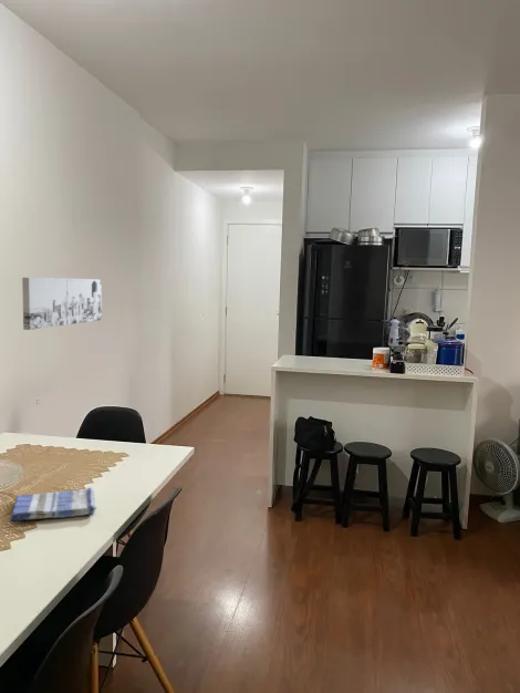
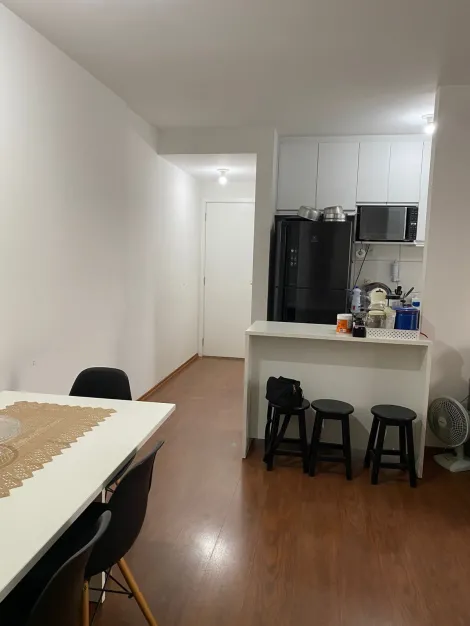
- wall art [21,277,103,331]
- dish towel [9,486,97,523]
